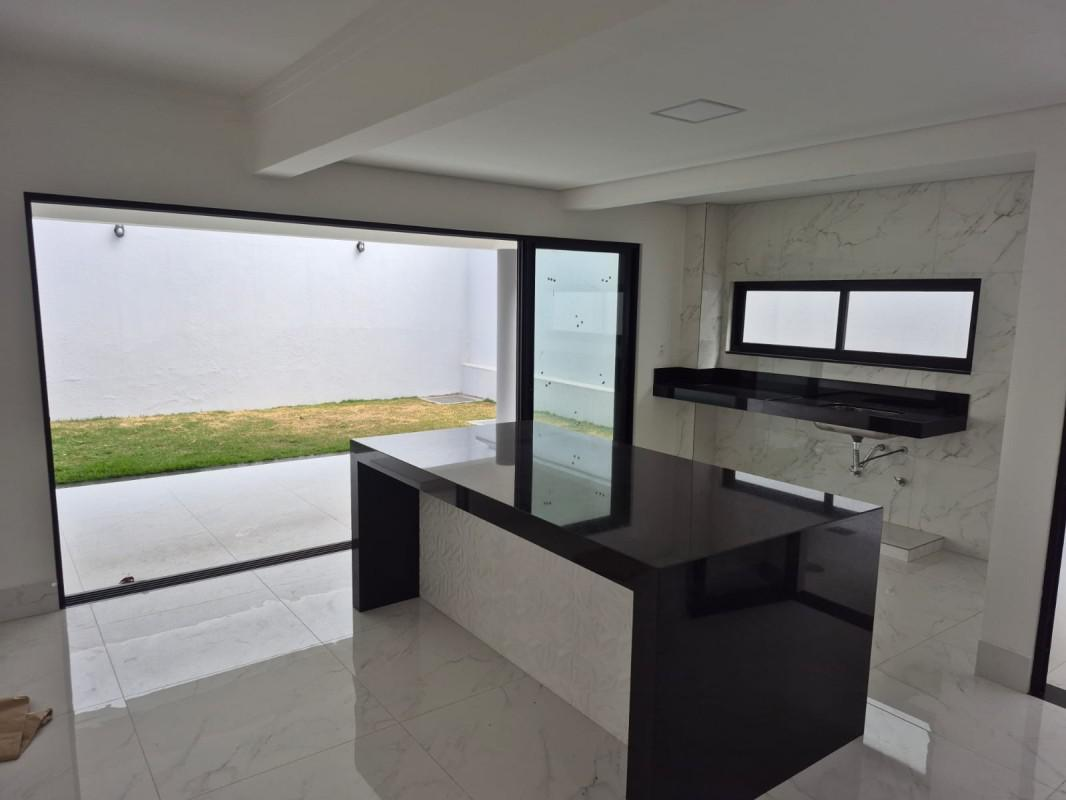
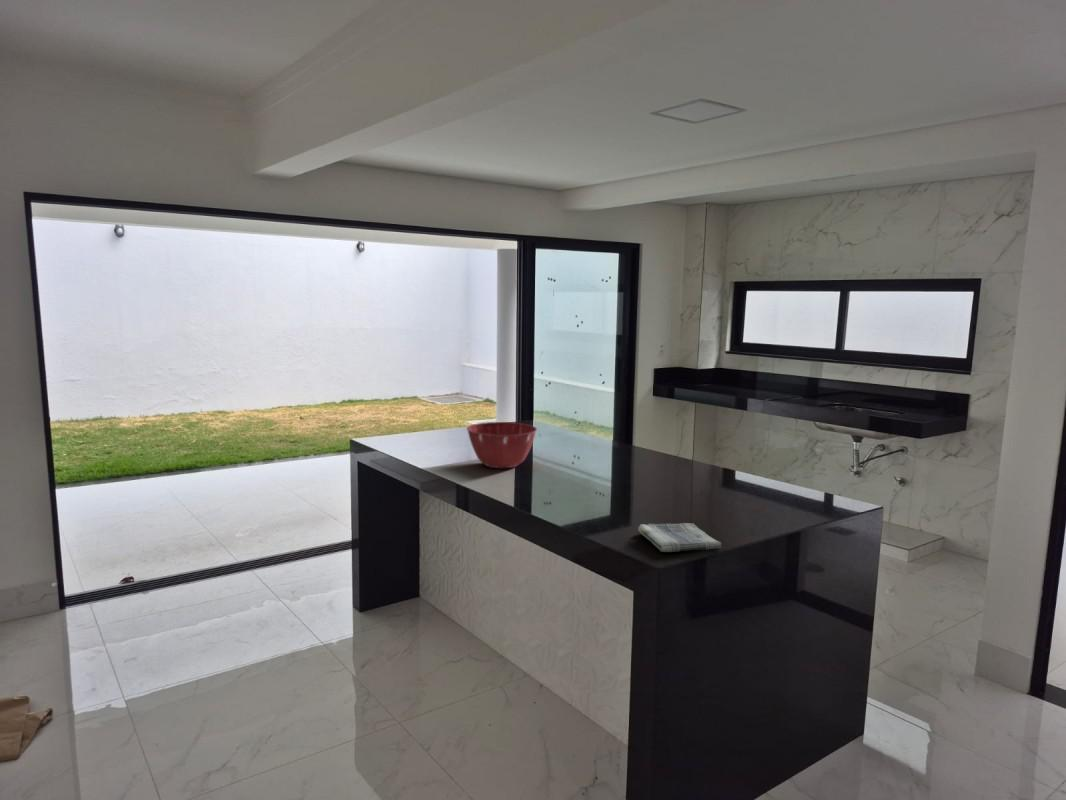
+ mixing bowl [466,421,538,469]
+ dish towel [637,522,723,553]
